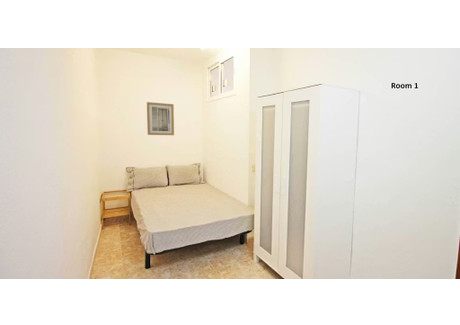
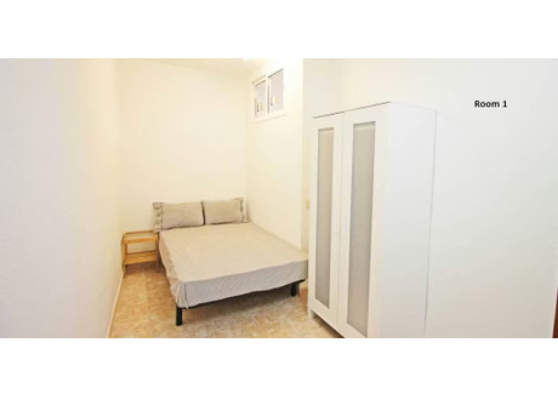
- wall art [146,101,175,136]
